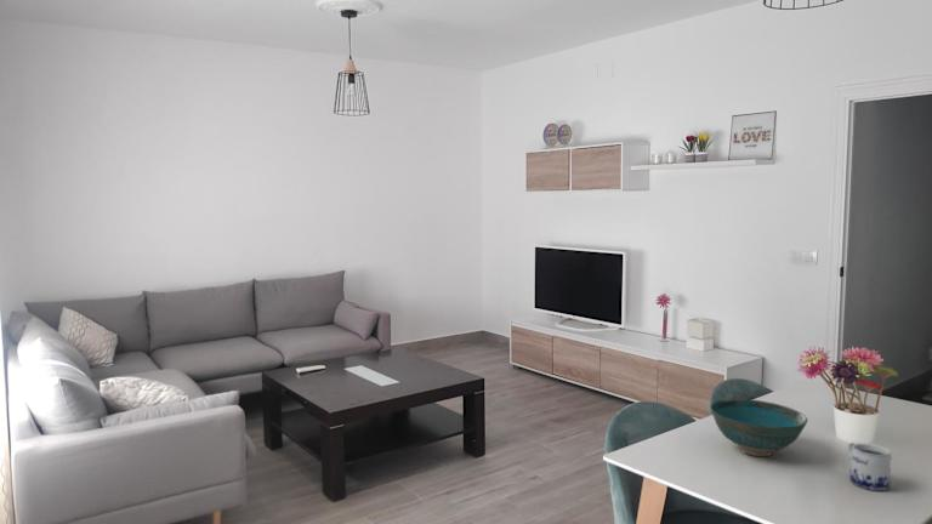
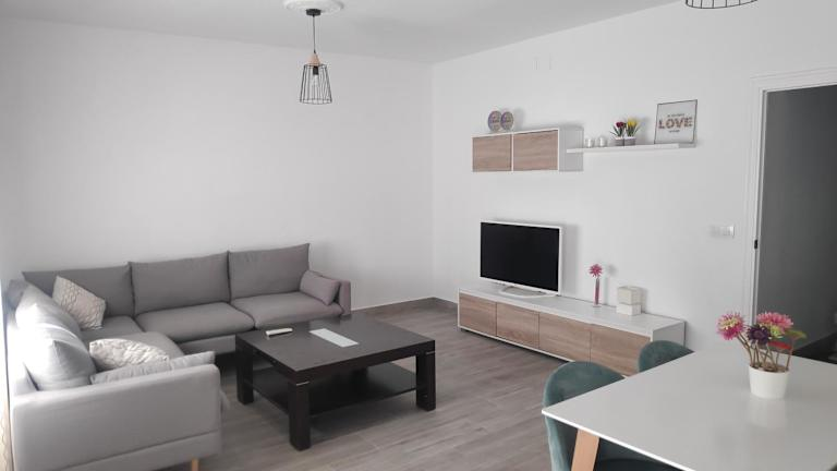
- mug [847,440,892,491]
- bowl [710,398,808,457]
